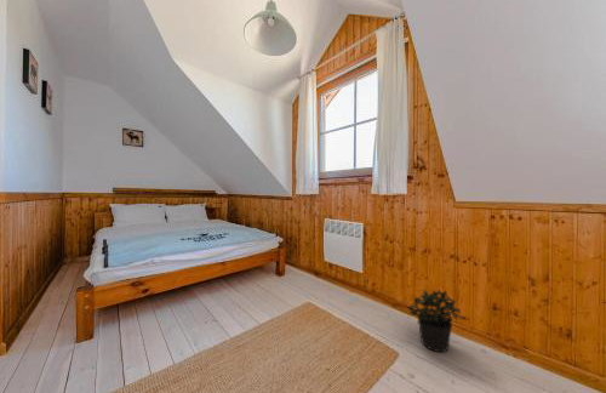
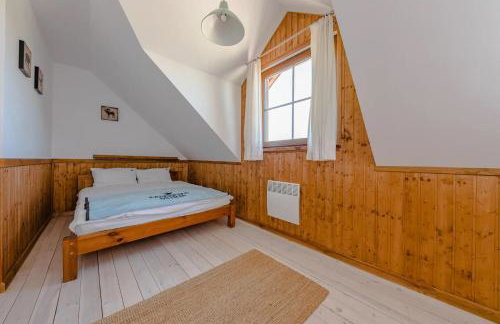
- potted plant [406,287,468,353]
